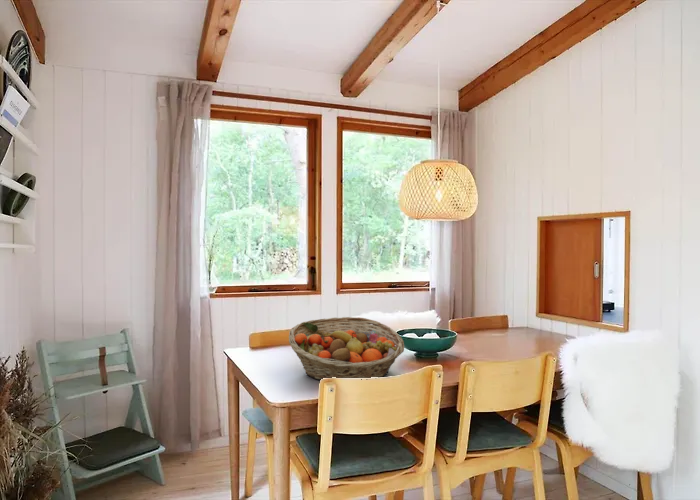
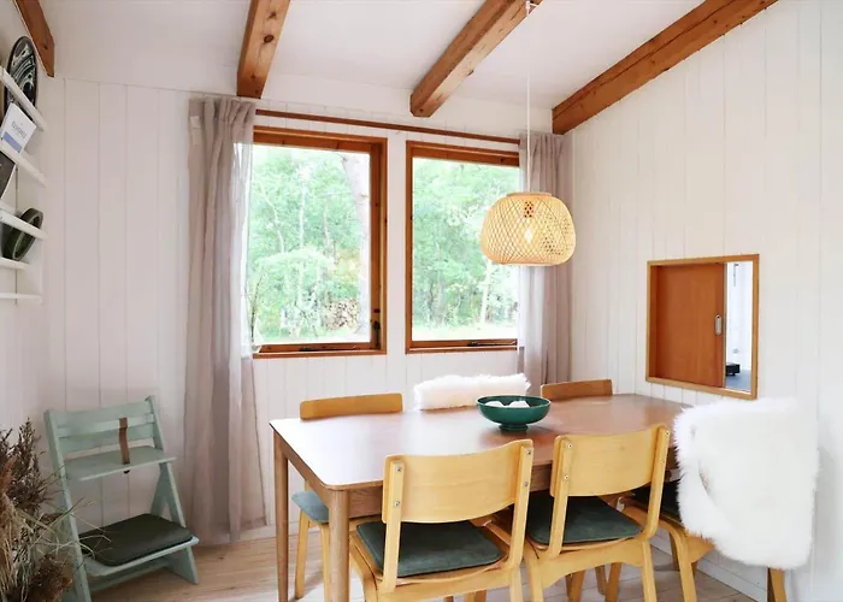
- fruit basket [288,316,405,381]
